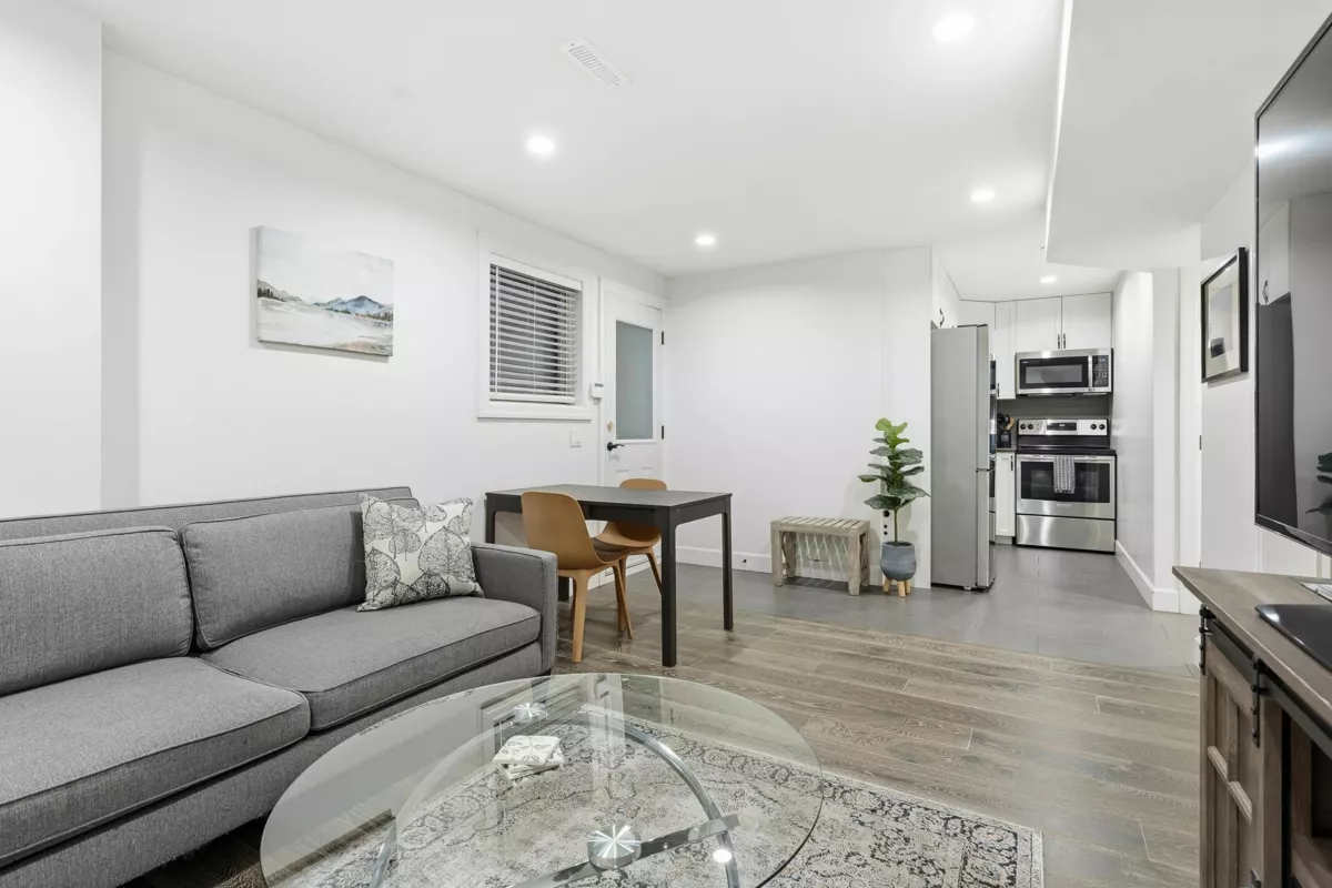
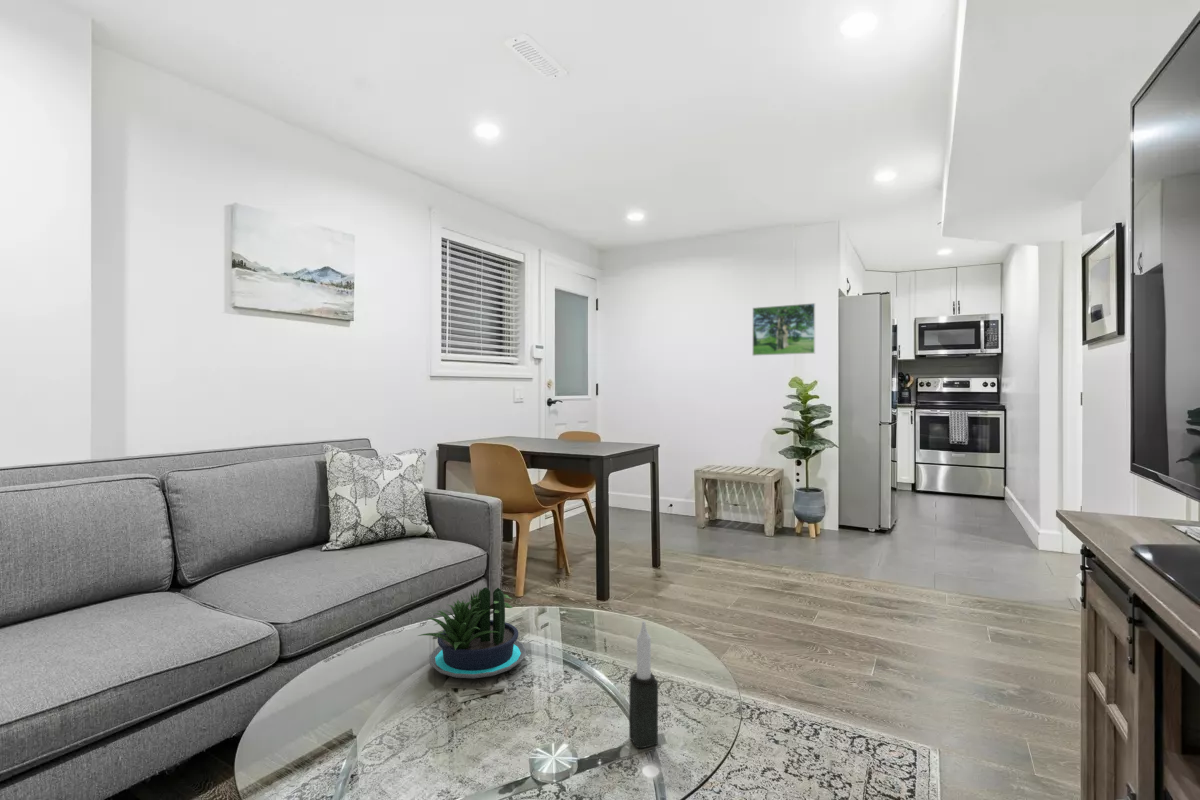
+ candle [628,620,659,749]
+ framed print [752,302,816,357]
+ potted plant [417,586,527,679]
